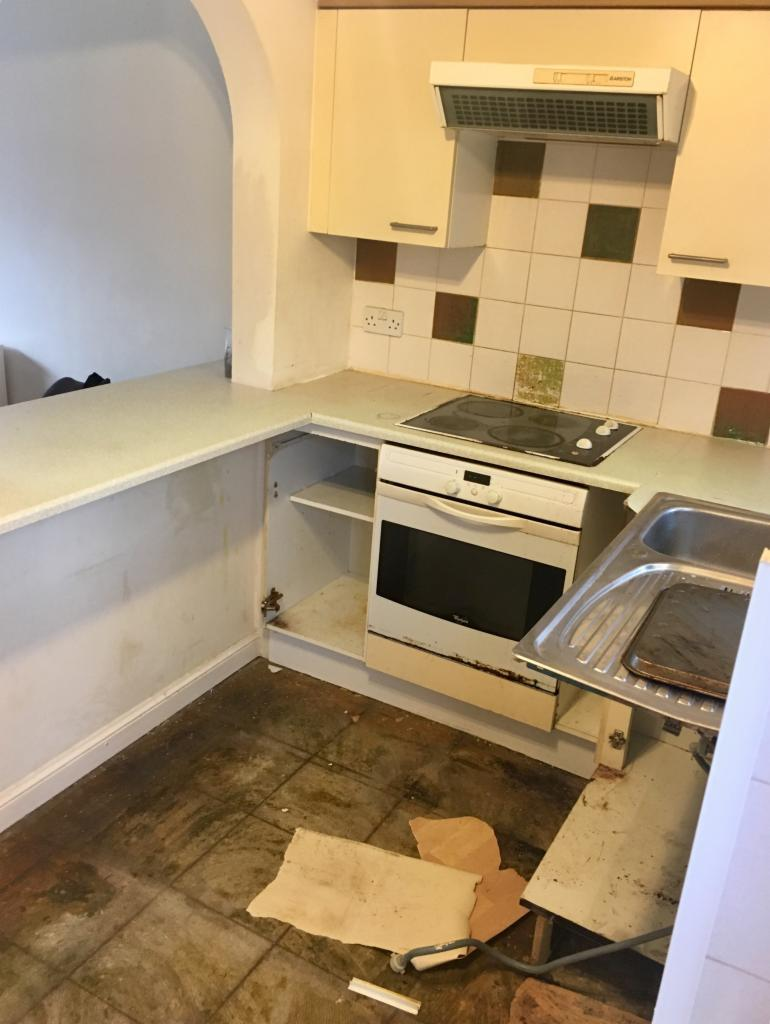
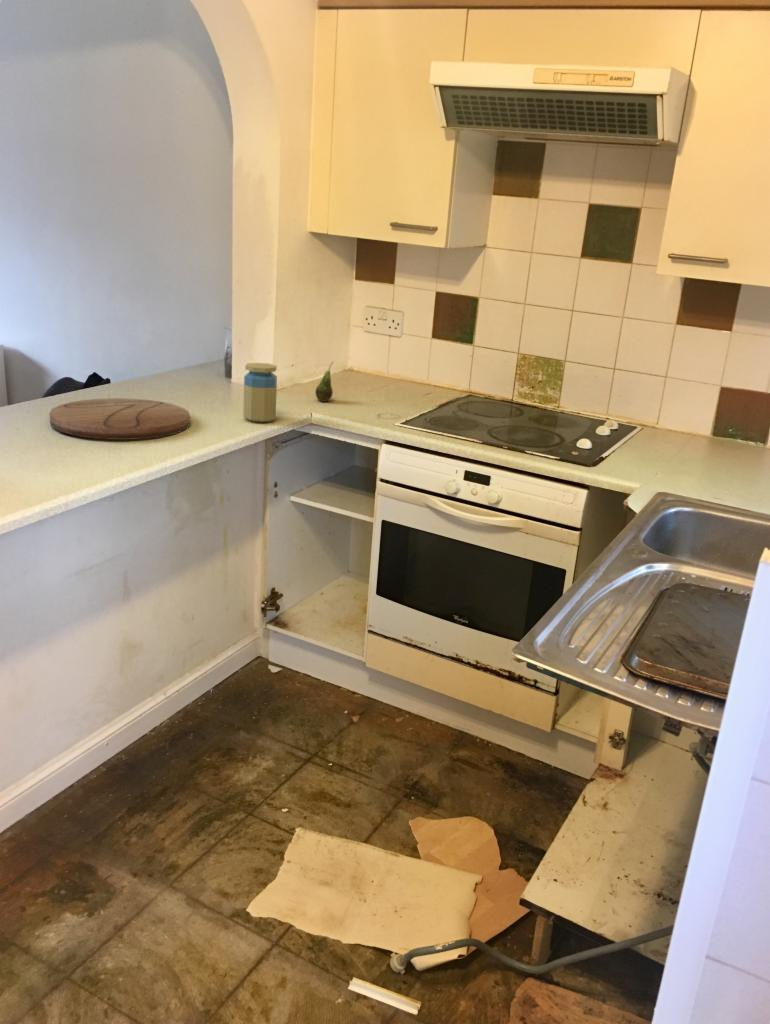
+ cutting board [48,397,191,441]
+ fruit [314,361,334,403]
+ jar [242,362,278,423]
